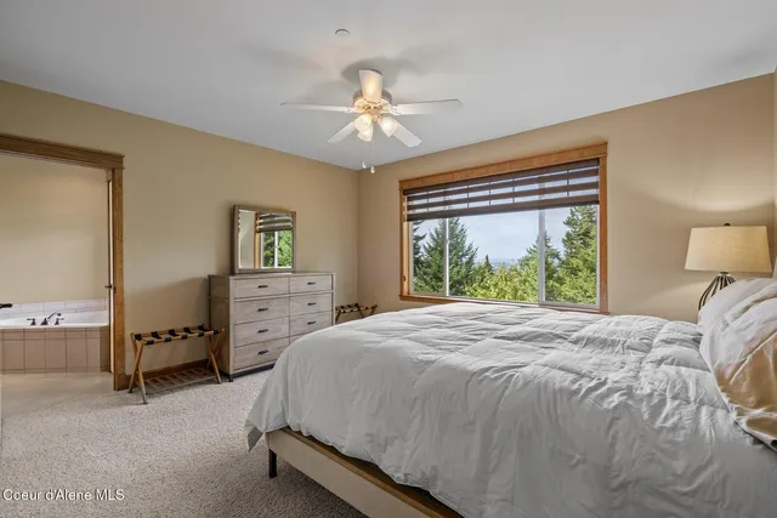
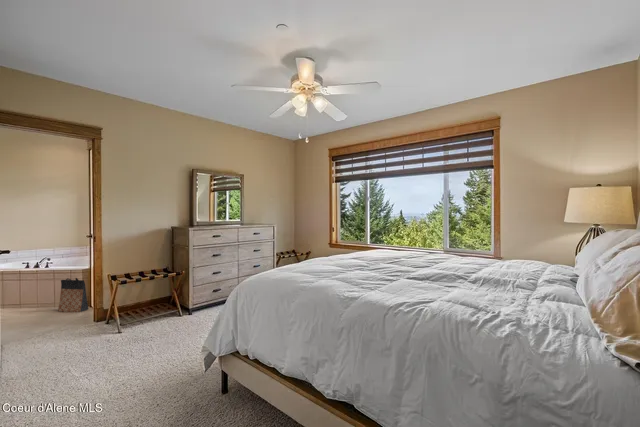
+ bag [57,277,90,313]
